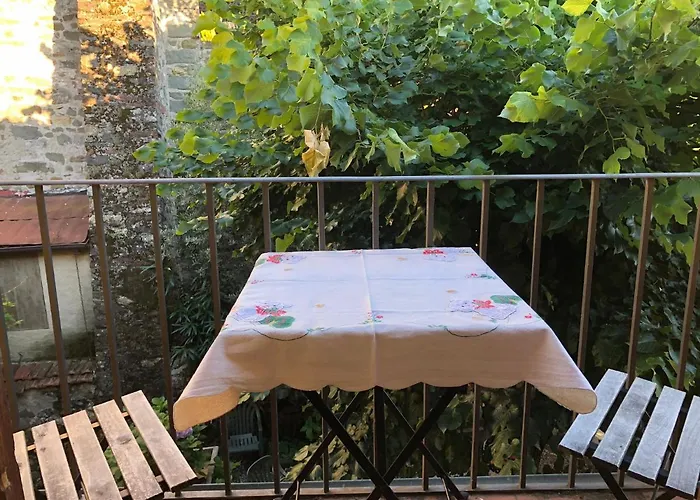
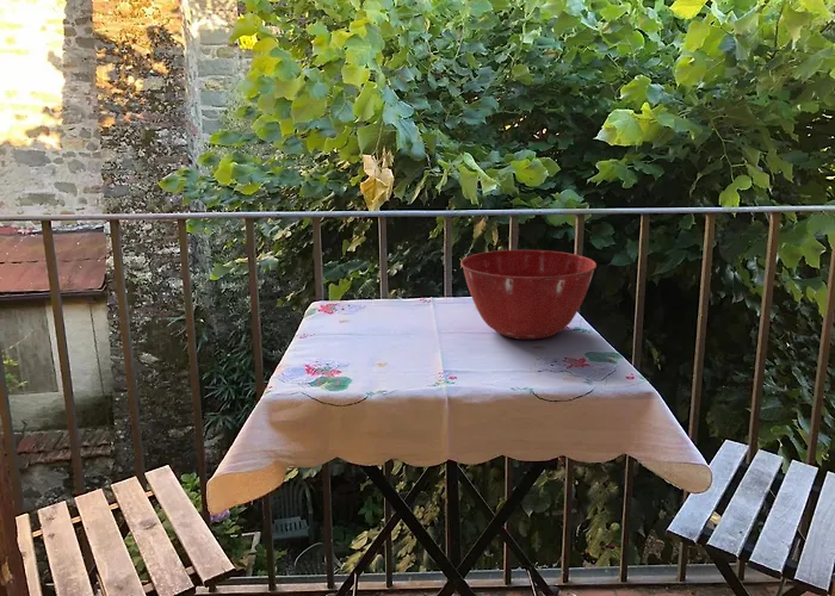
+ mixing bowl [459,249,598,341]
